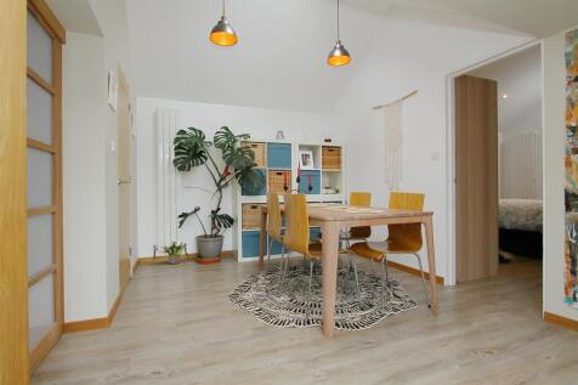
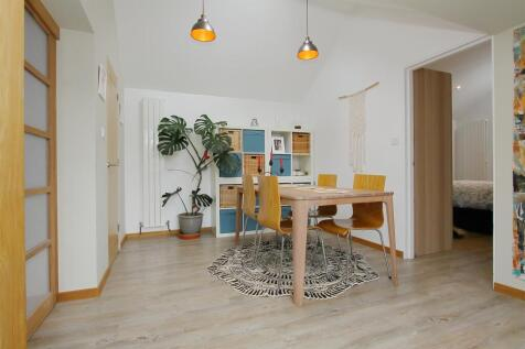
- potted plant [159,239,185,265]
